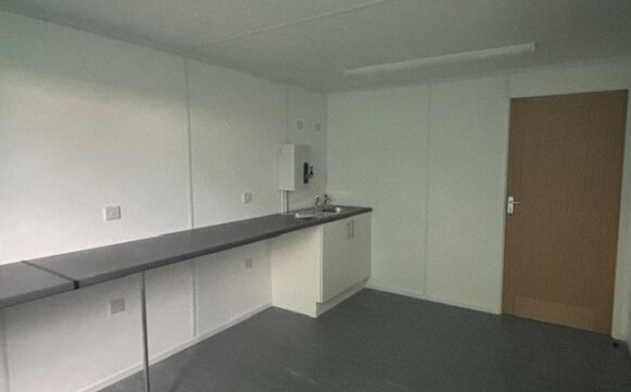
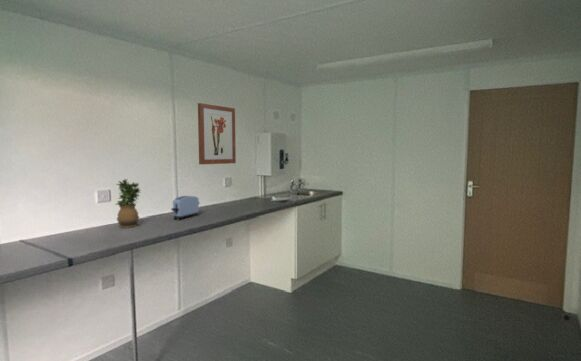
+ potted plant [114,178,141,229]
+ toaster [170,195,201,221]
+ wall art [197,102,237,165]
